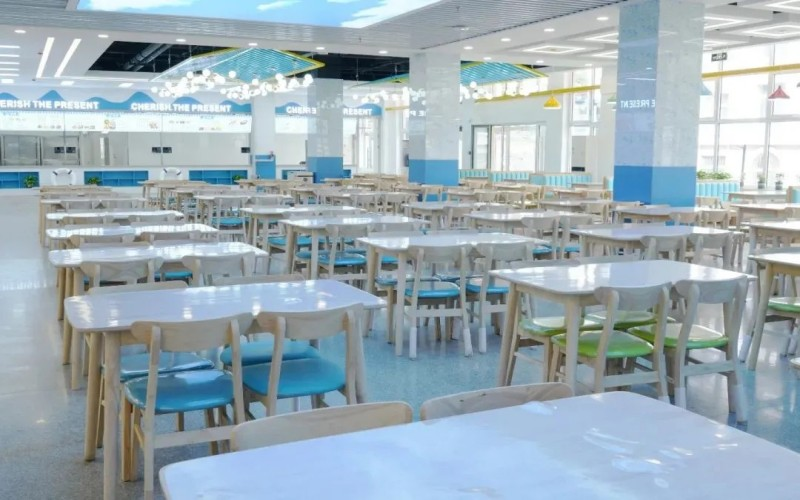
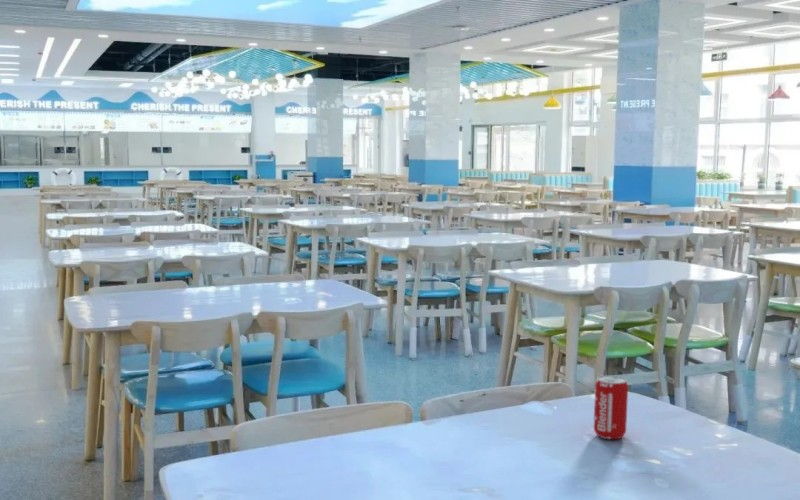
+ beverage can [593,375,629,440]
